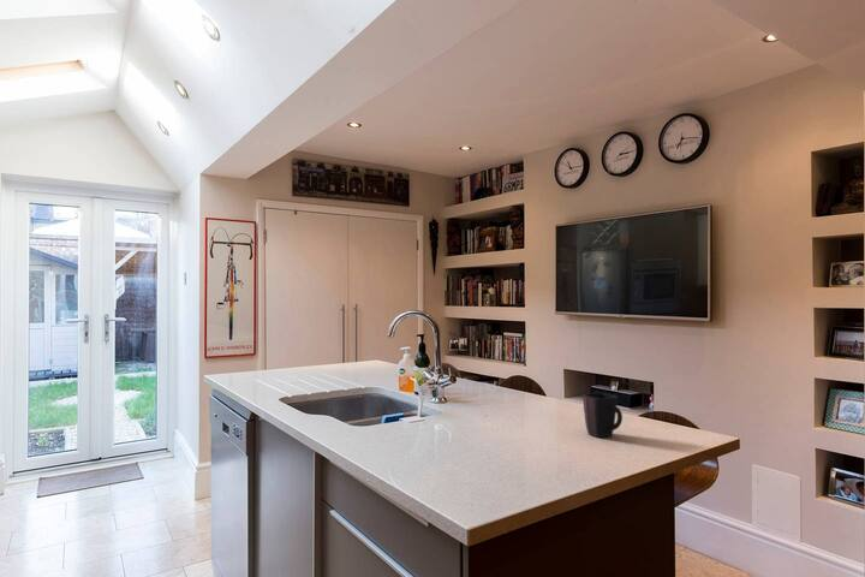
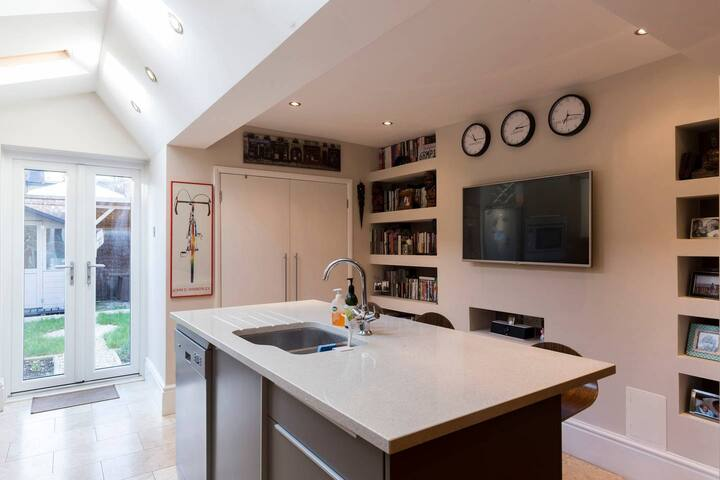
- mug [581,391,624,439]
